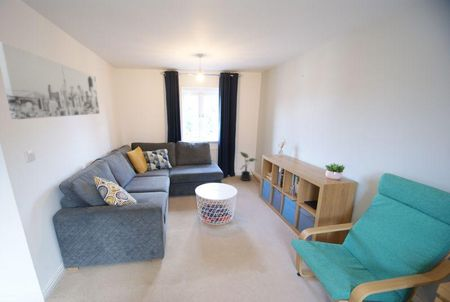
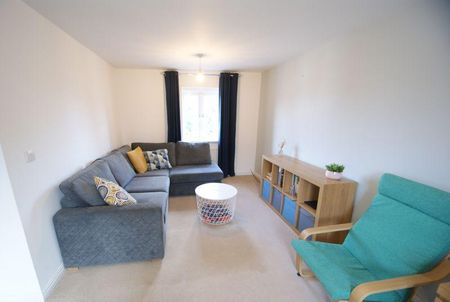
- wall art [0,41,100,120]
- potted plant [239,151,258,182]
